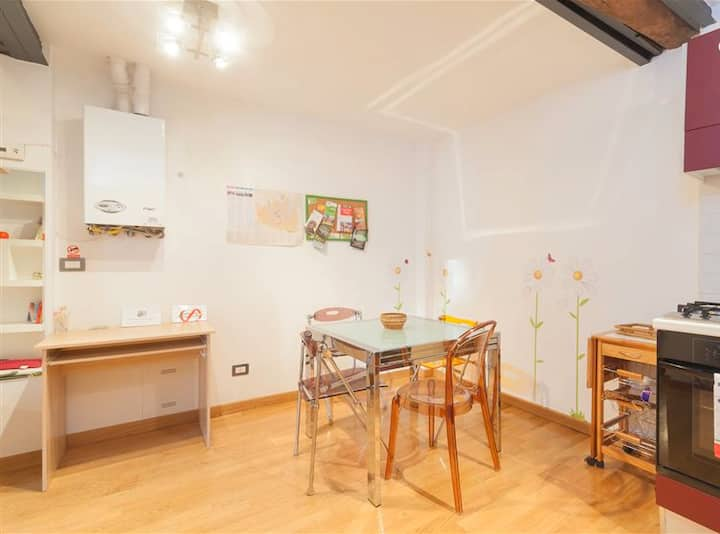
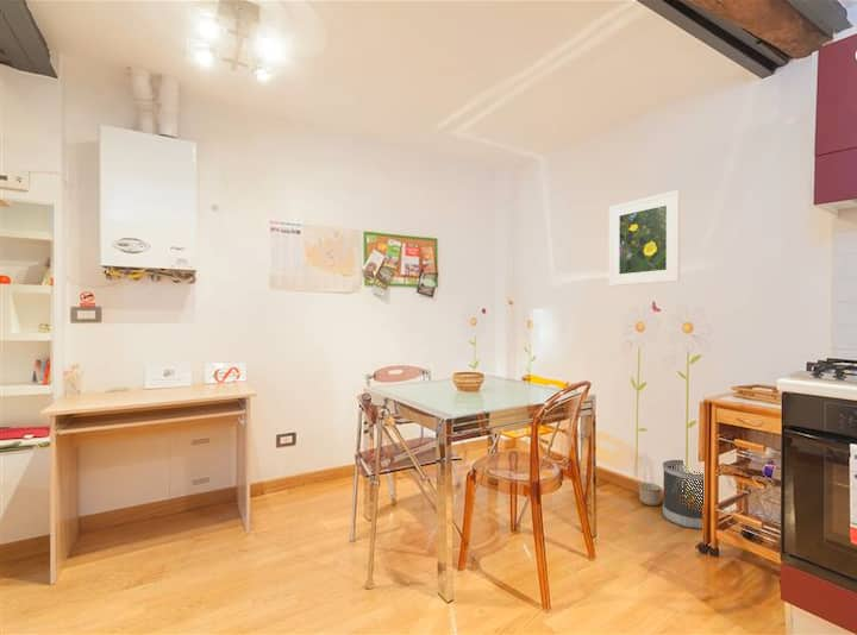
+ wastebasket [662,459,703,530]
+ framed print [608,189,681,287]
+ planter [638,482,663,507]
